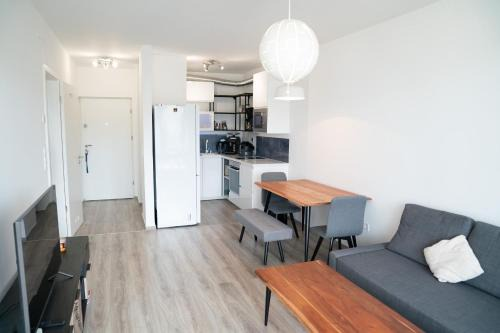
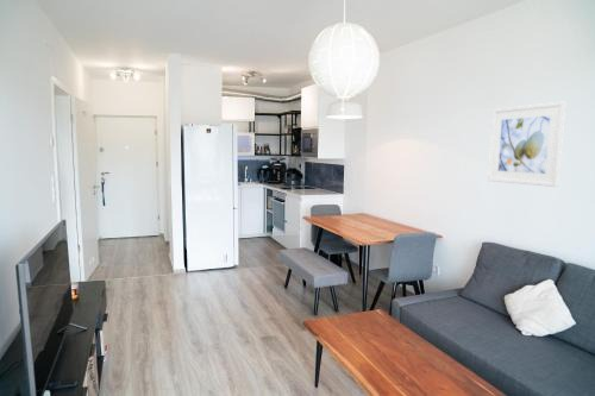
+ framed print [487,101,566,188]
